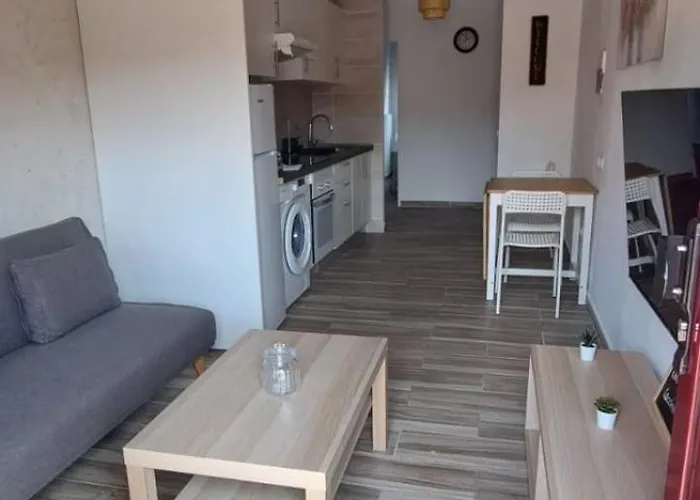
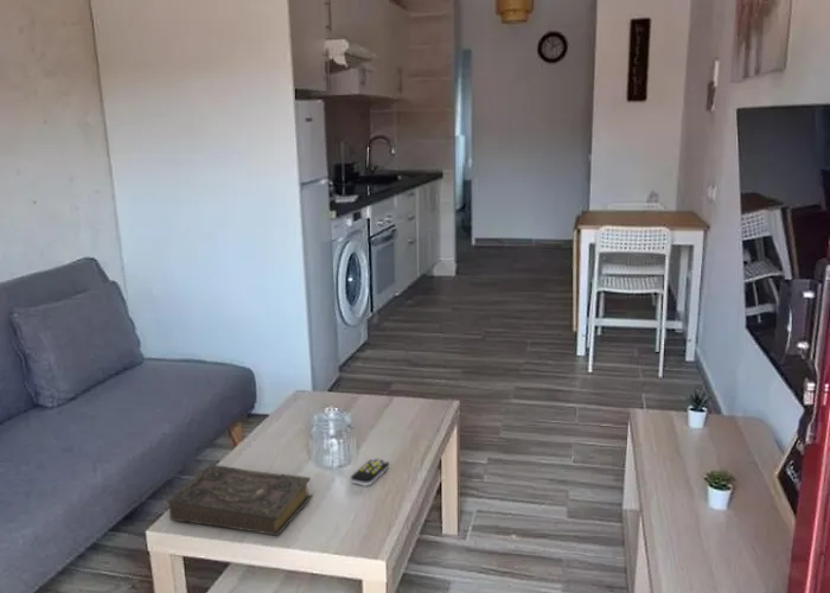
+ remote control [350,458,390,487]
+ book [167,464,313,537]
